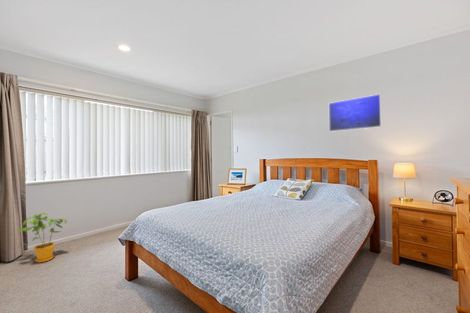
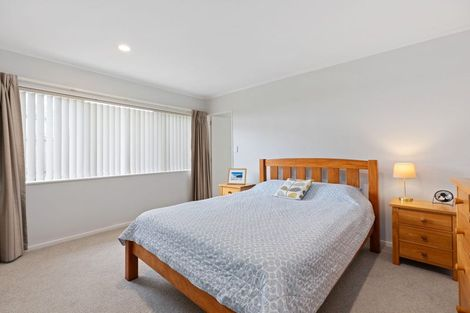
- house plant [18,211,68,263]
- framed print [328,93,382,133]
